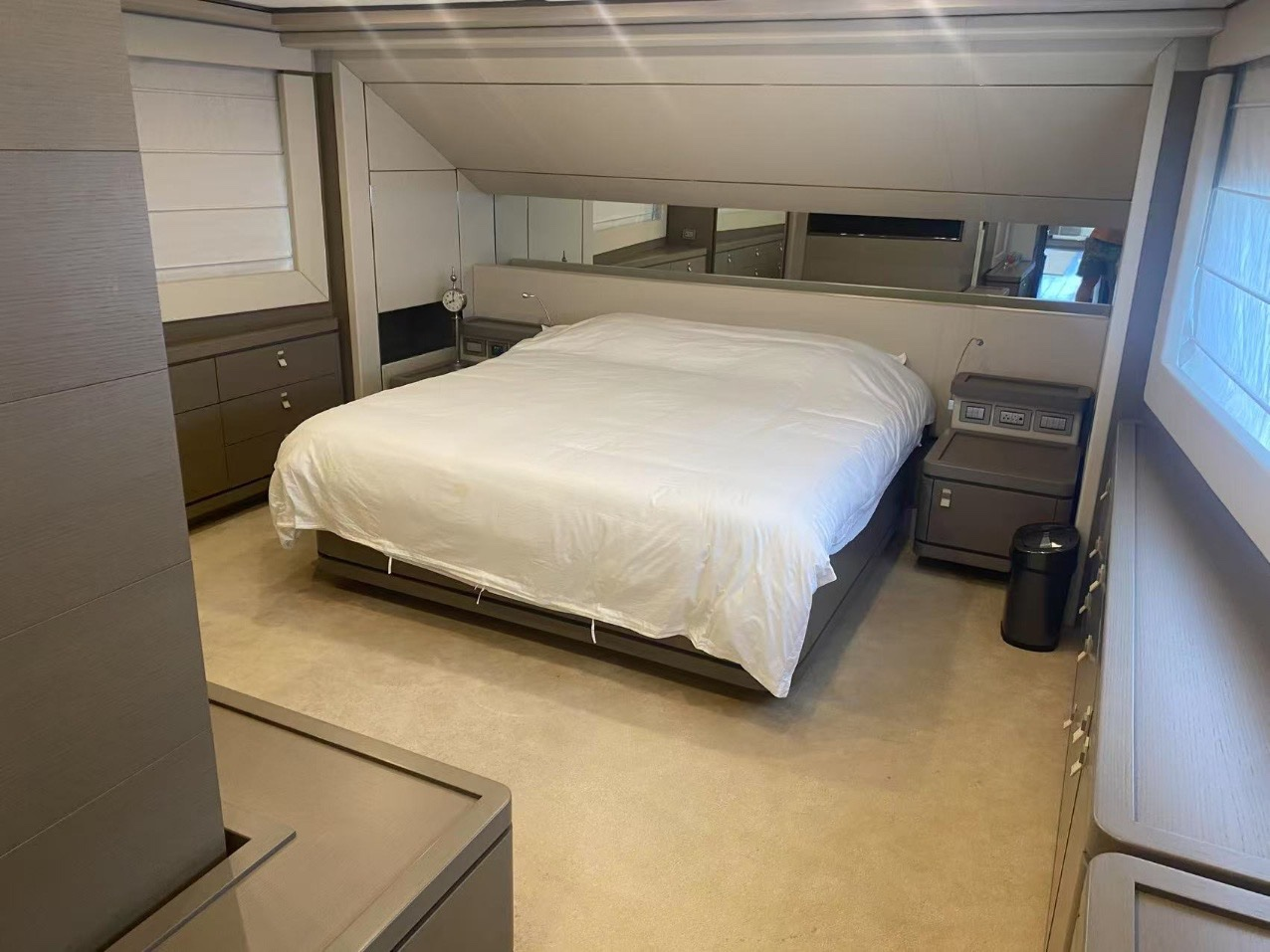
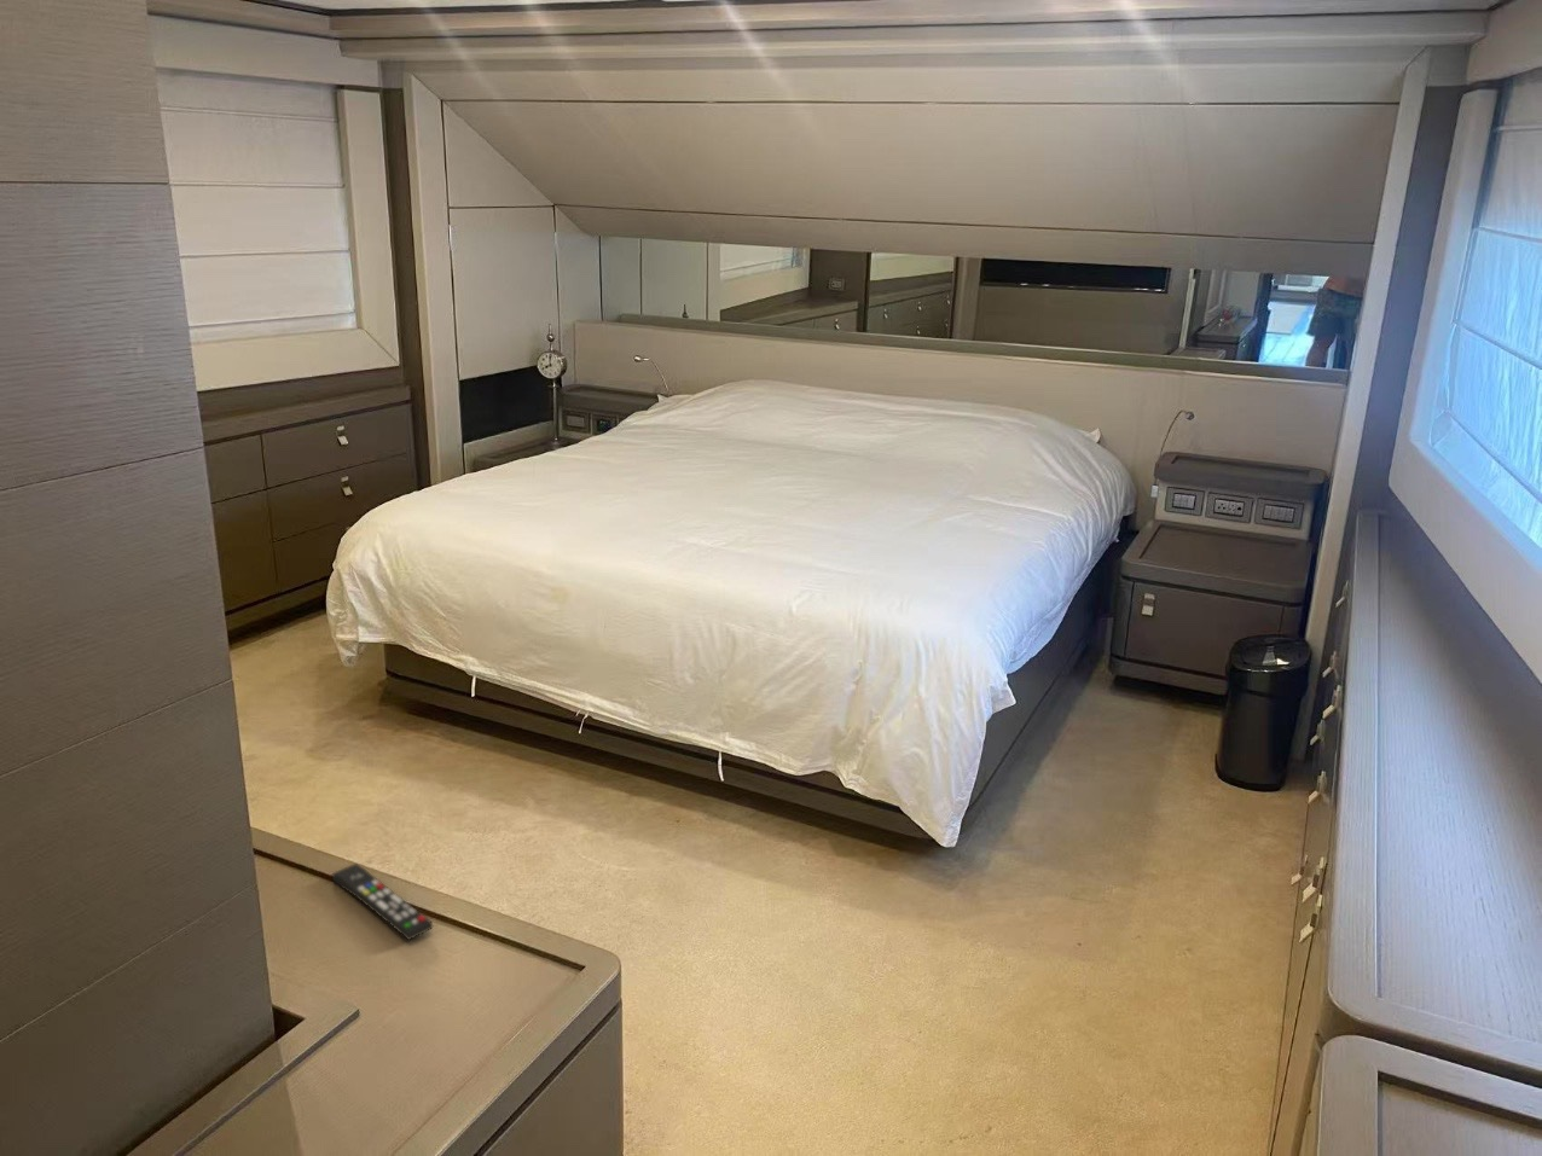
+ remote control [331,862,433,941]
